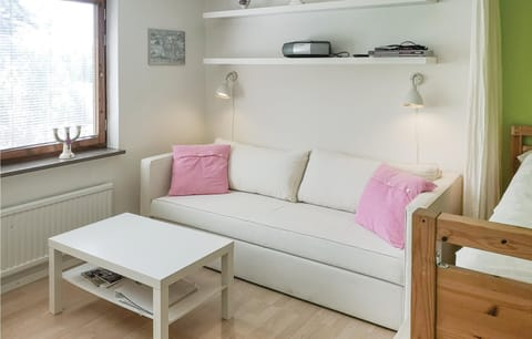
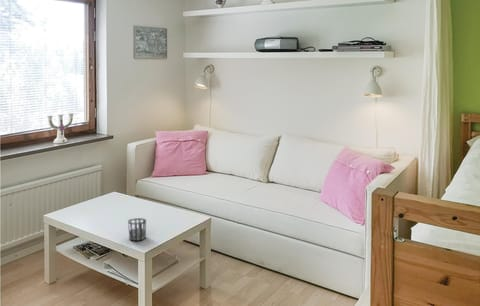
+ cup [127,217,147,241]
